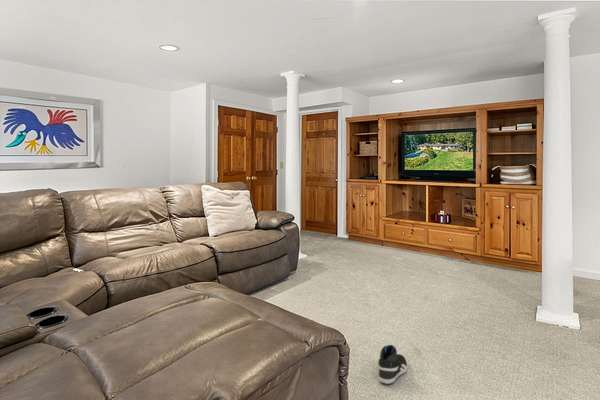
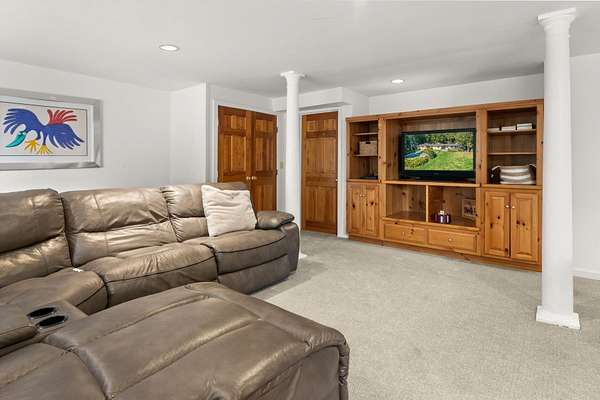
- sneaker [377,344,409,385]
